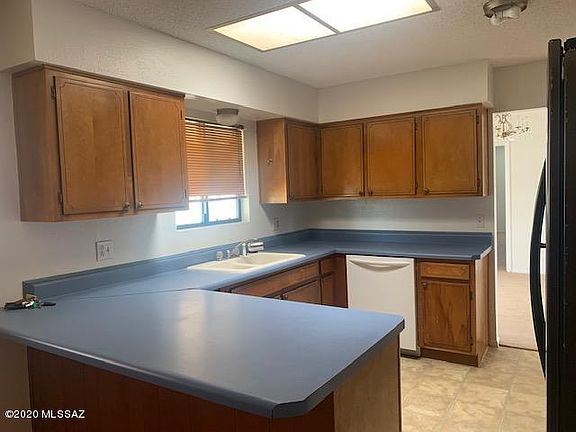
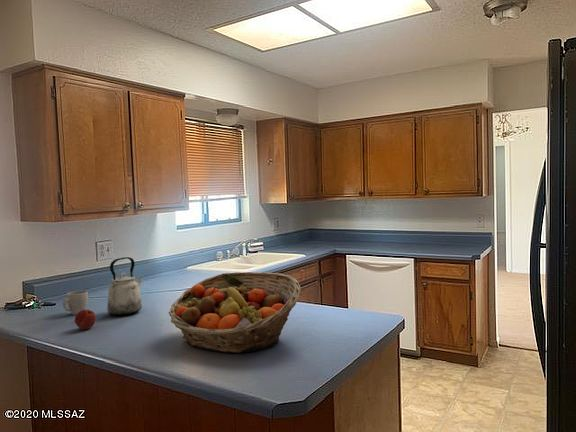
+ mug [62,290,89,316]
+ kettle [106,256,144,316]
+ fruit basket [168,271,302,354]
+ apple [74,309,97,330]
